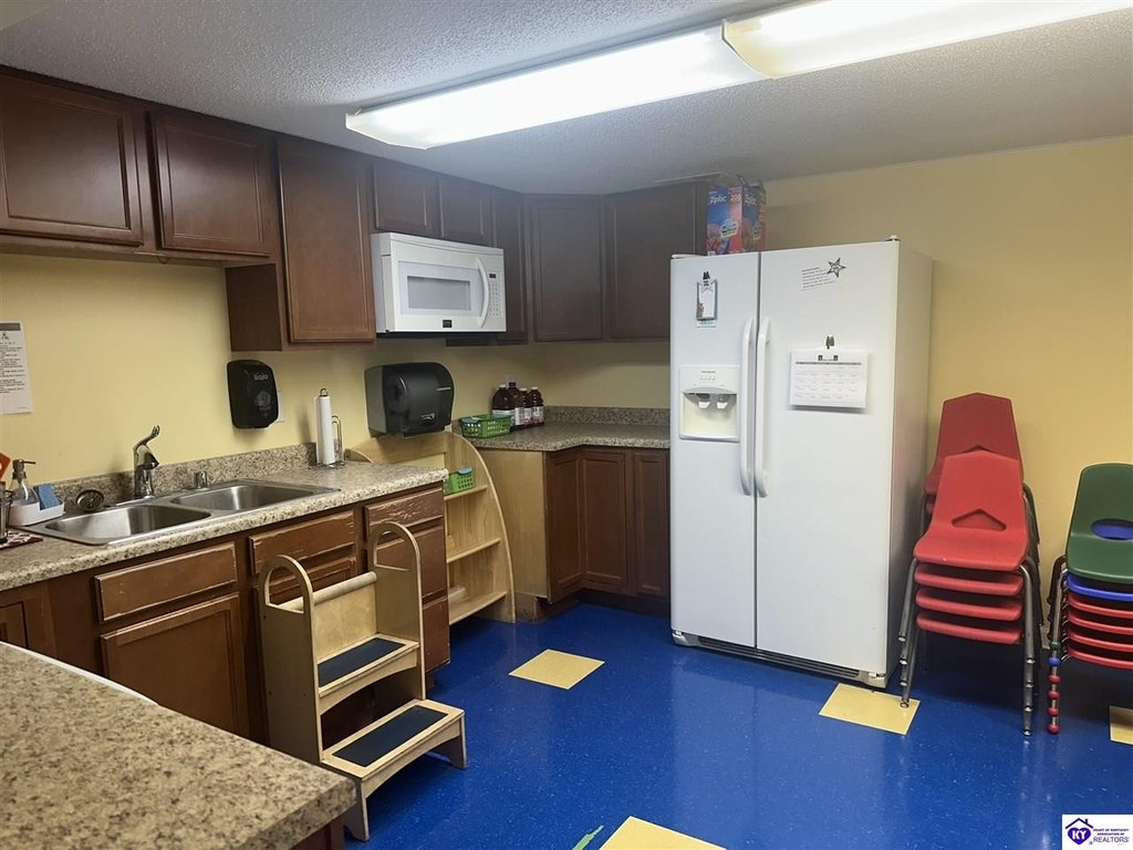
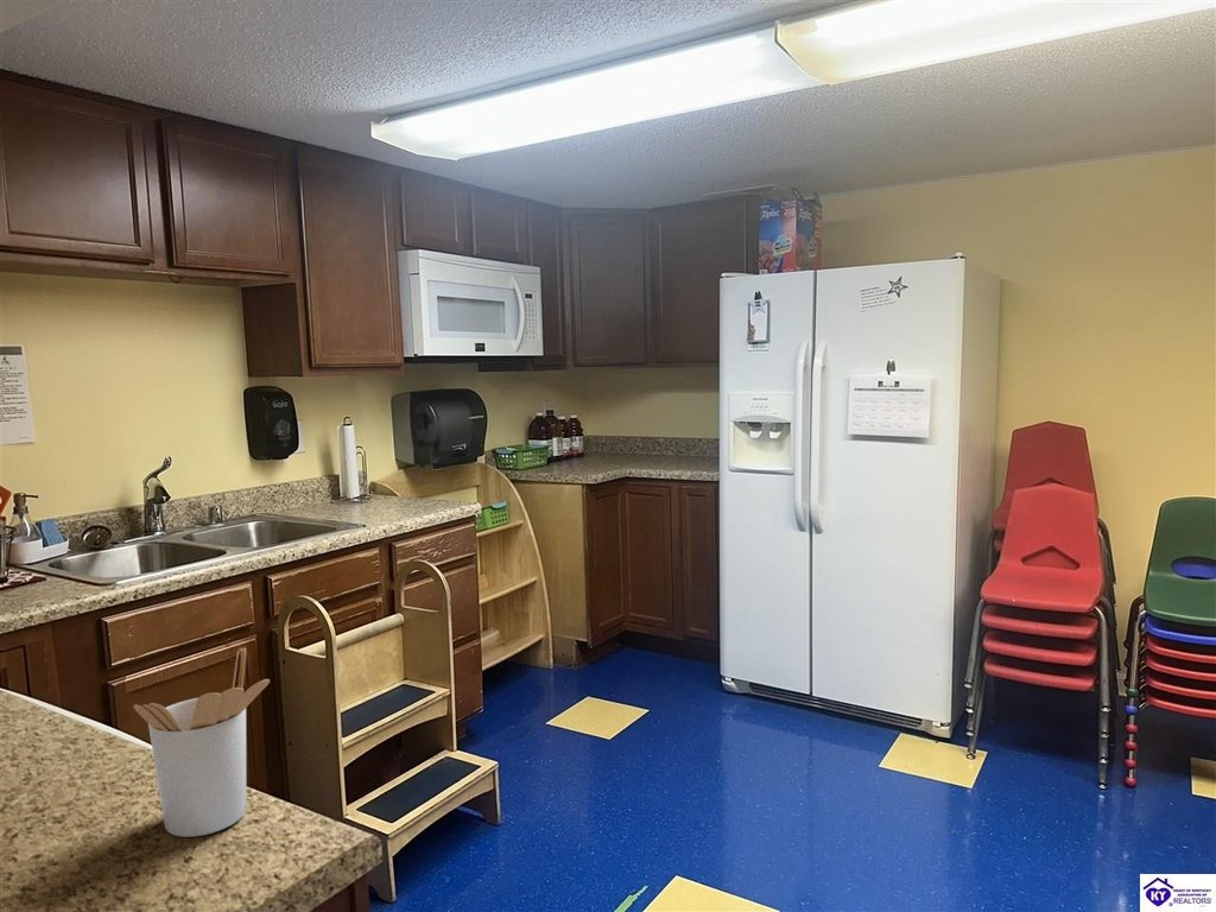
+ utensil holder [132,647,271,838]
